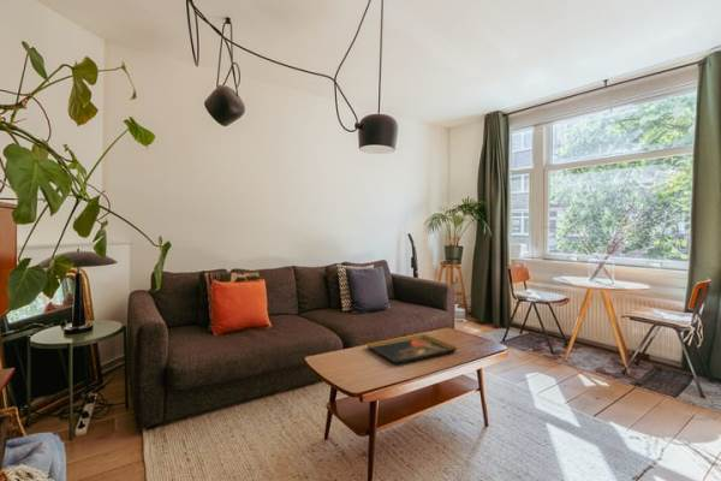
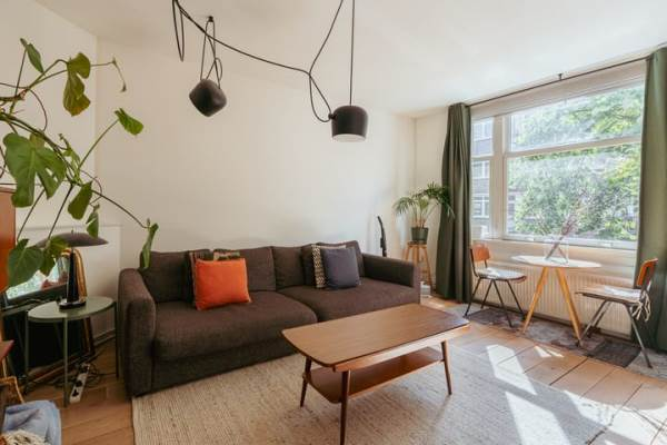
- decorative tray [365,333,458,366]
